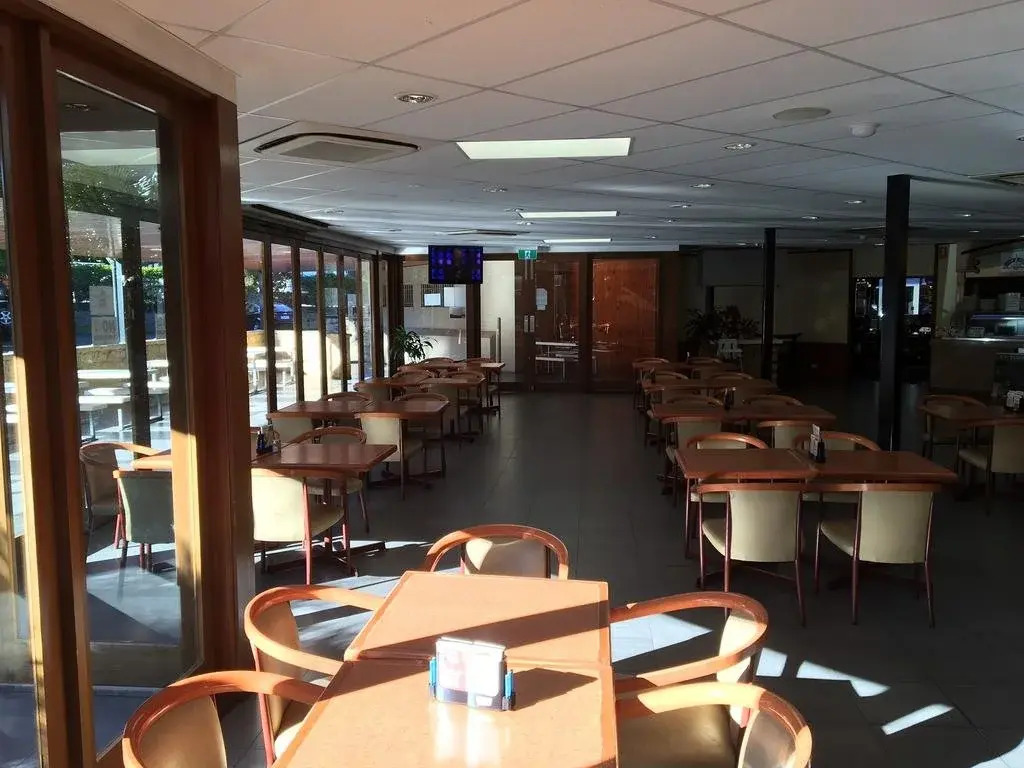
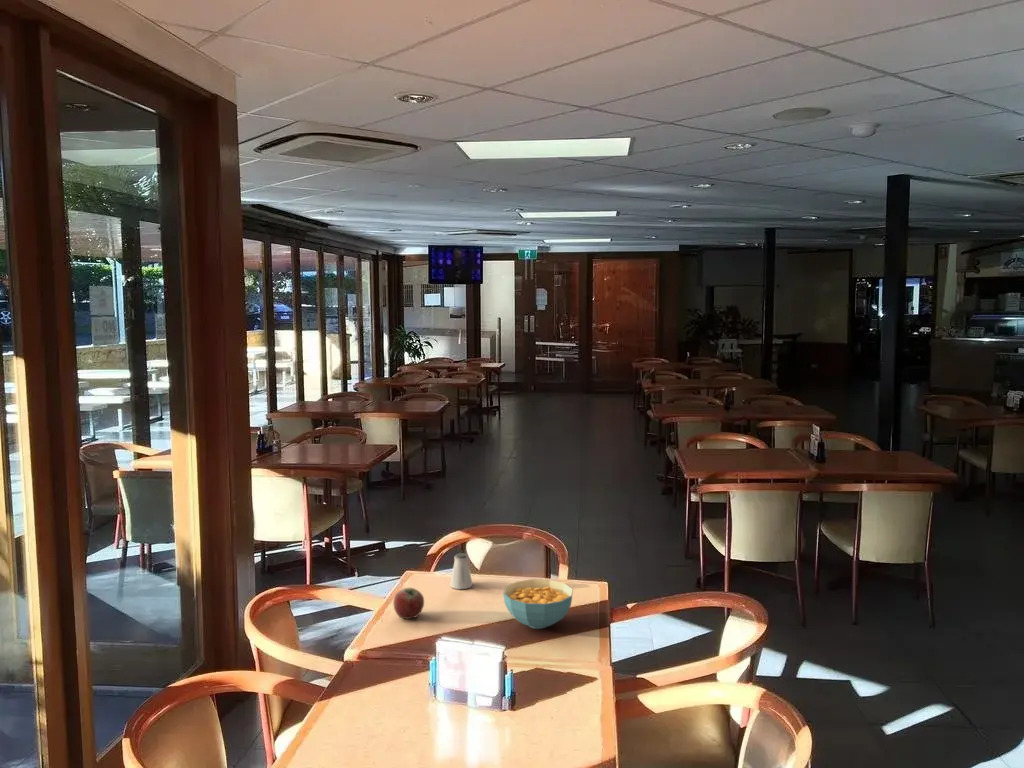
+ cereal bowl [502,578,574,630]
+ saltshaker [449,552,474,590]
+ apple [392,587,425,620]
